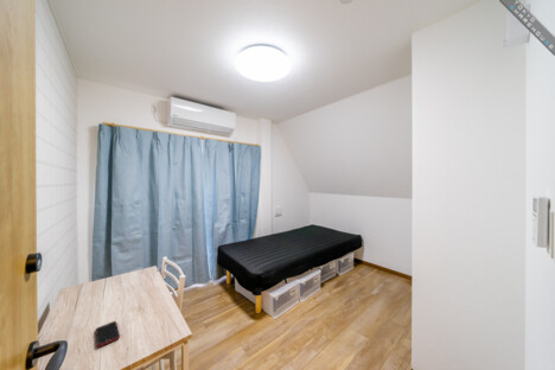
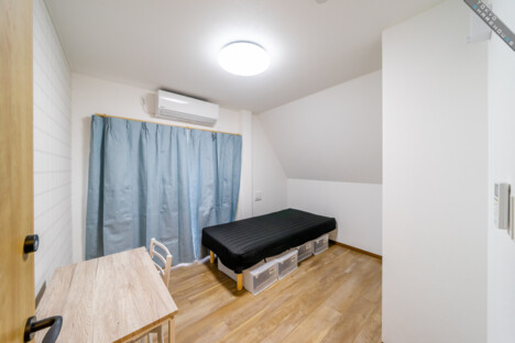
- cell phone [94,320,121,349]
